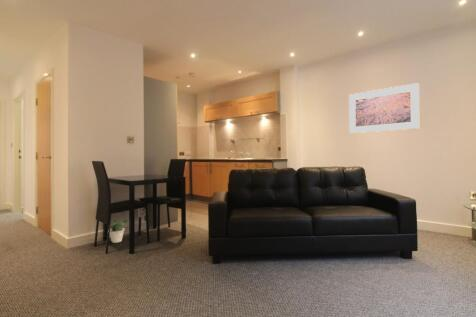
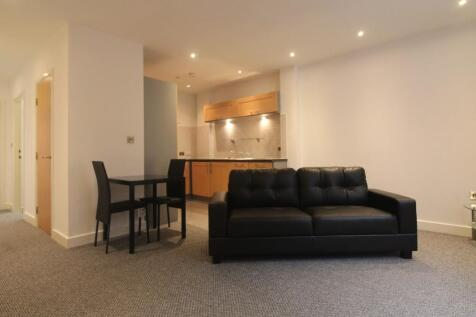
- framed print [348,82,420,134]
- potted plant [101,219,130,244]
